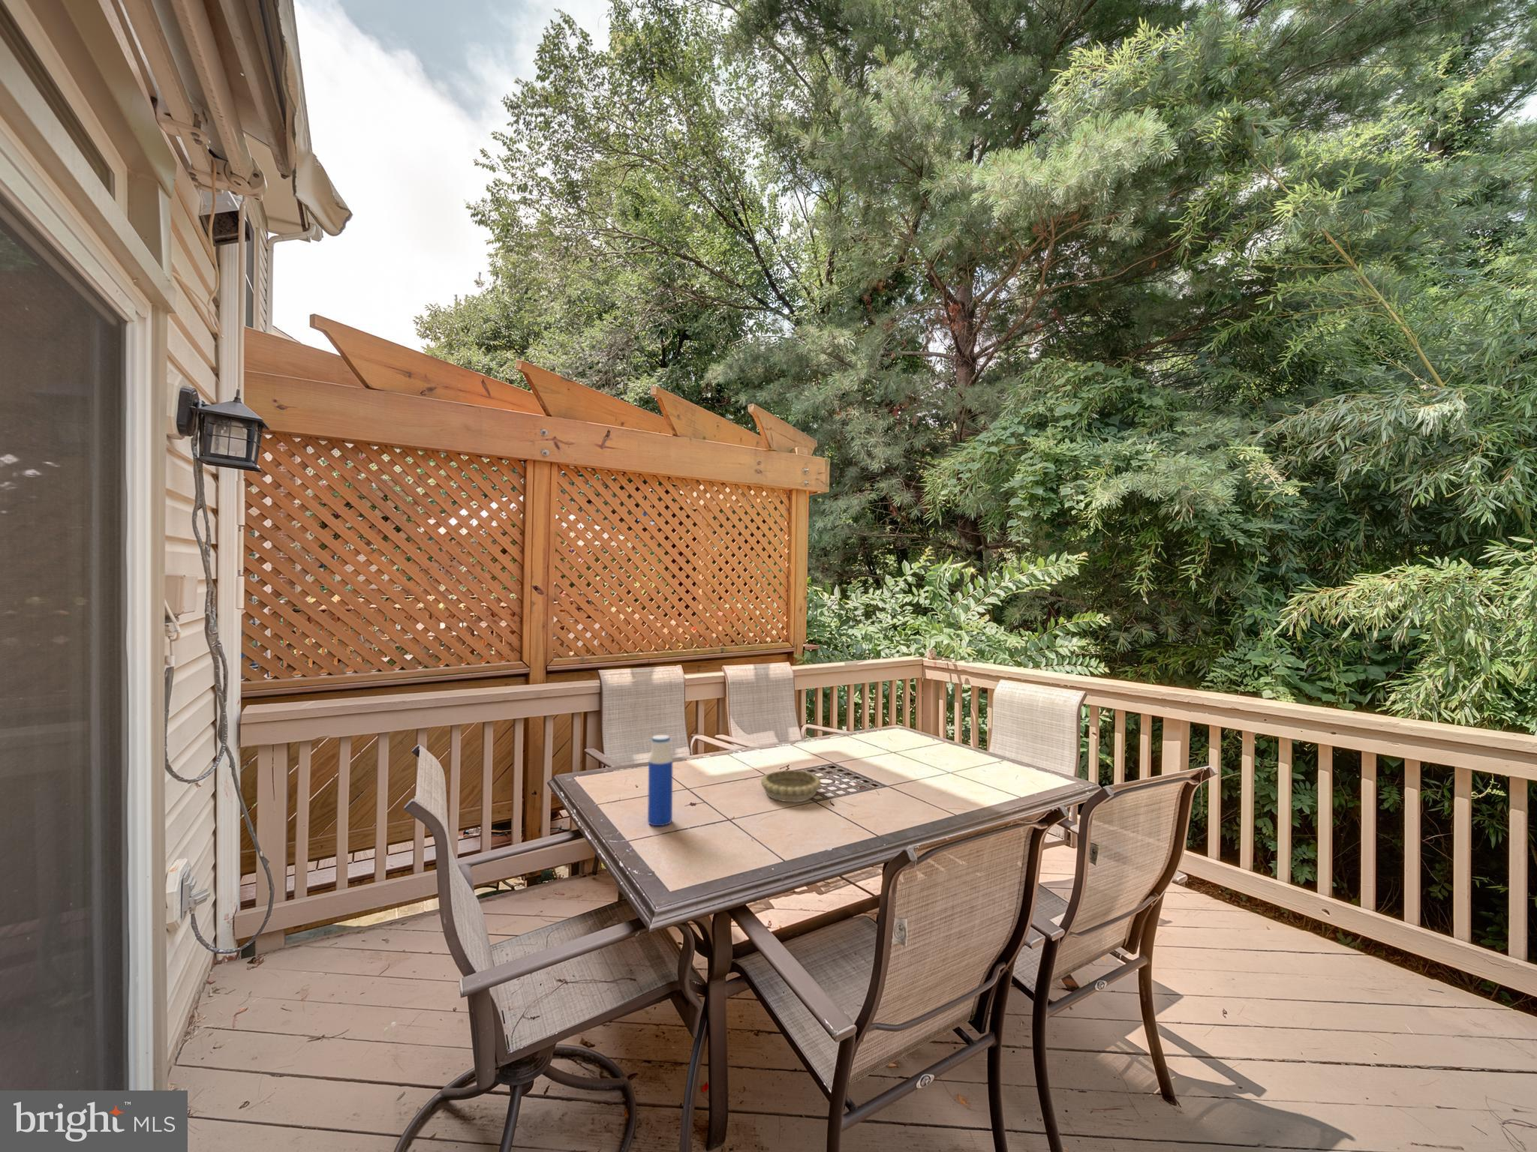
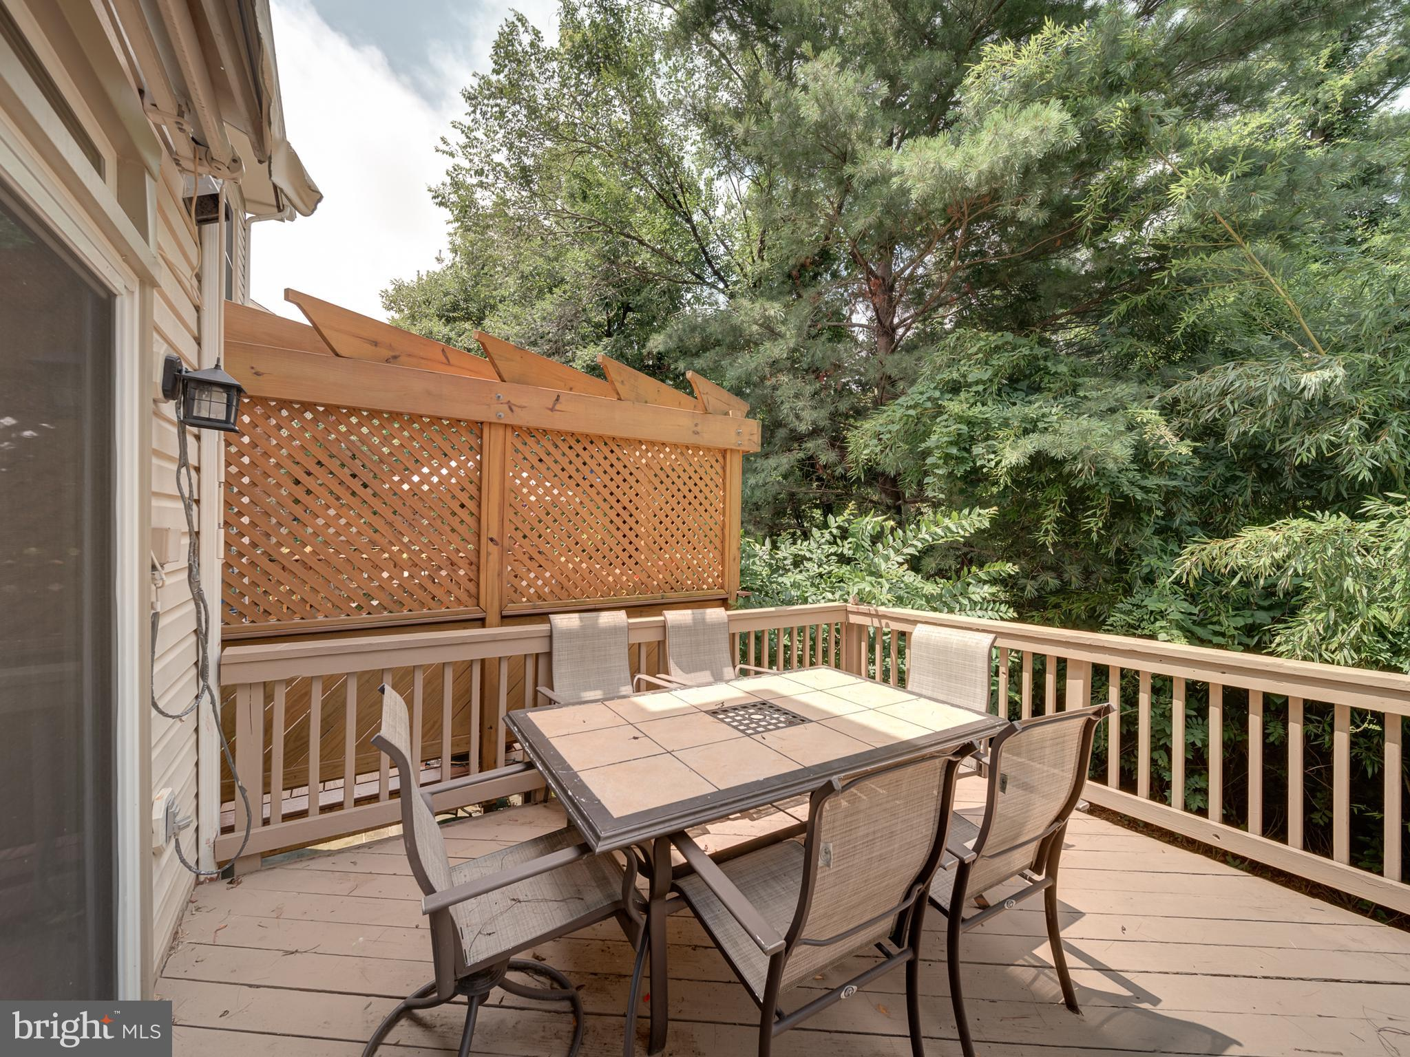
- decorative bowl [760,770,822,802]
- water bottle [647,735,673,826]
